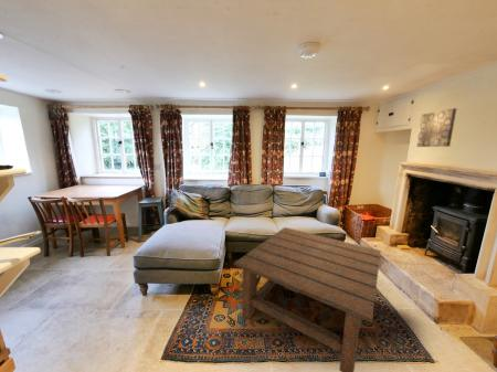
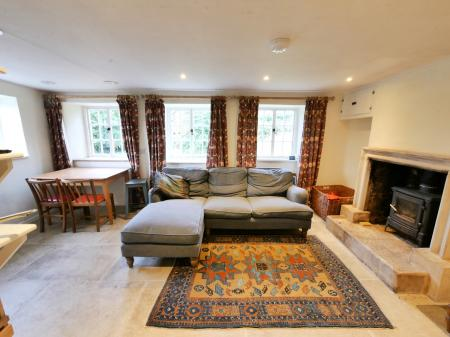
- coffee table [233,226,382,372]
- wall art [415,107,458,148]
